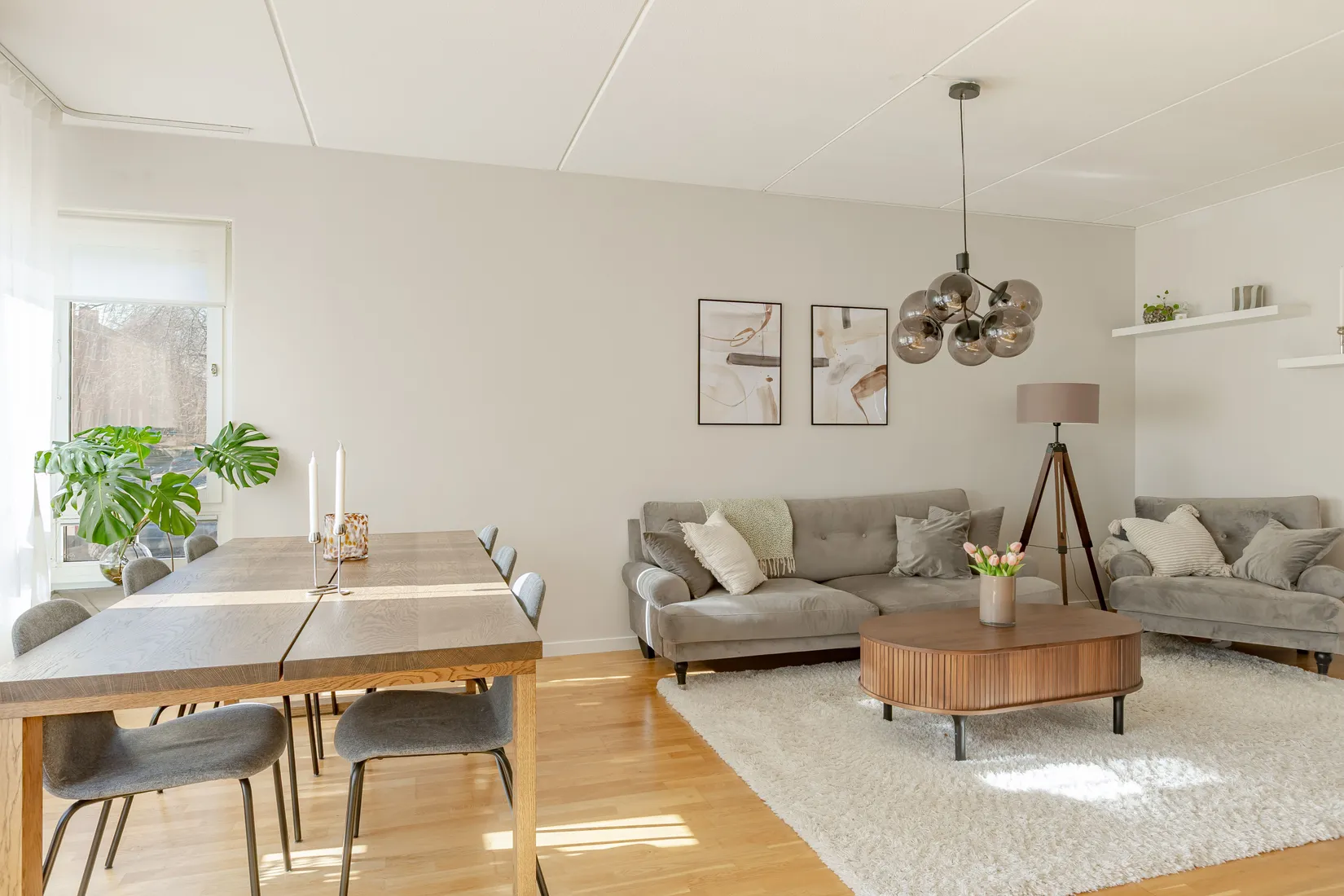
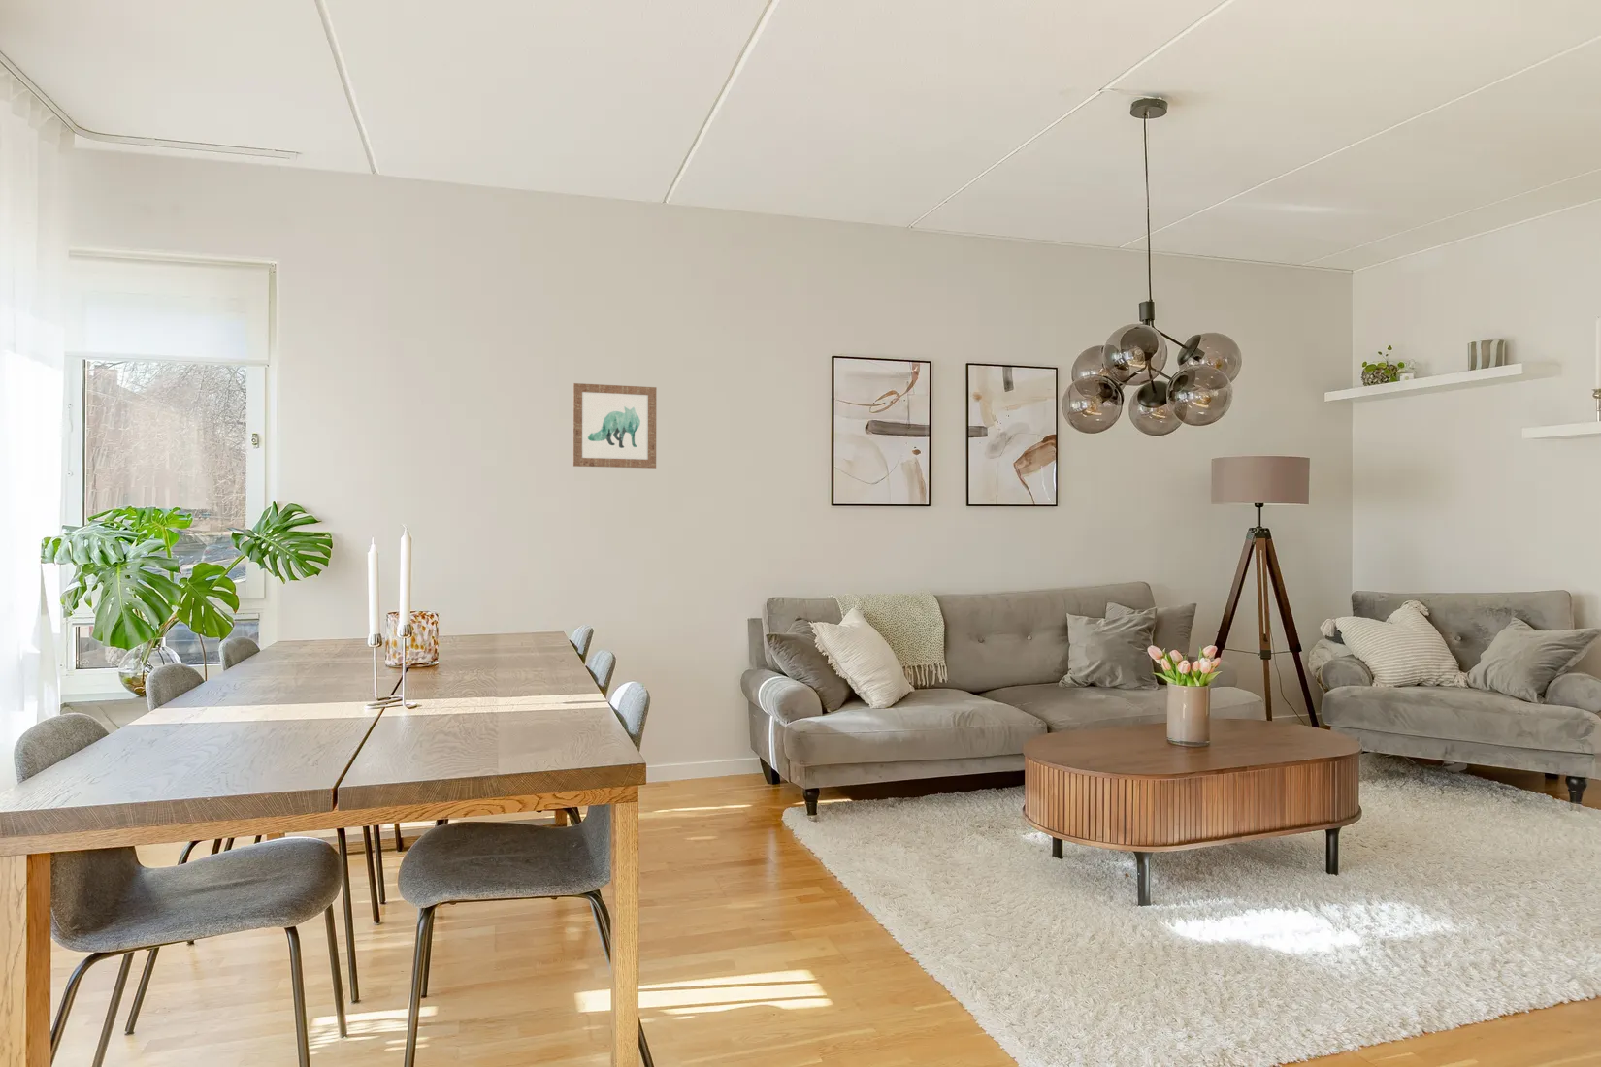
+ wall art [573,382,656,469]
